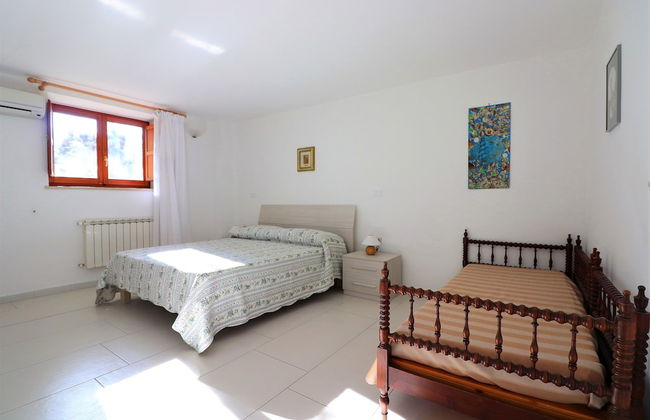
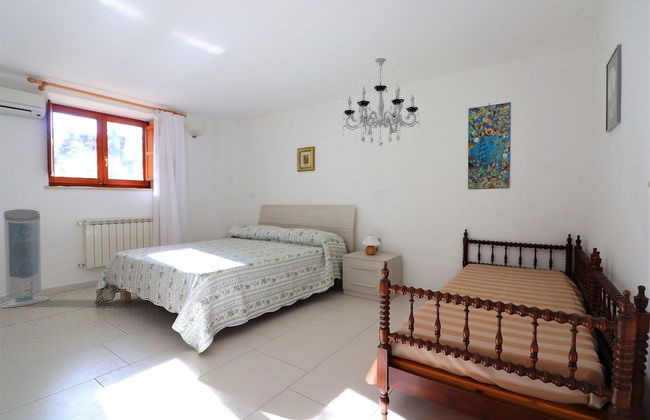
+ air purifier [0,208,51,309]
+ chandelier [342,57,420,147]
